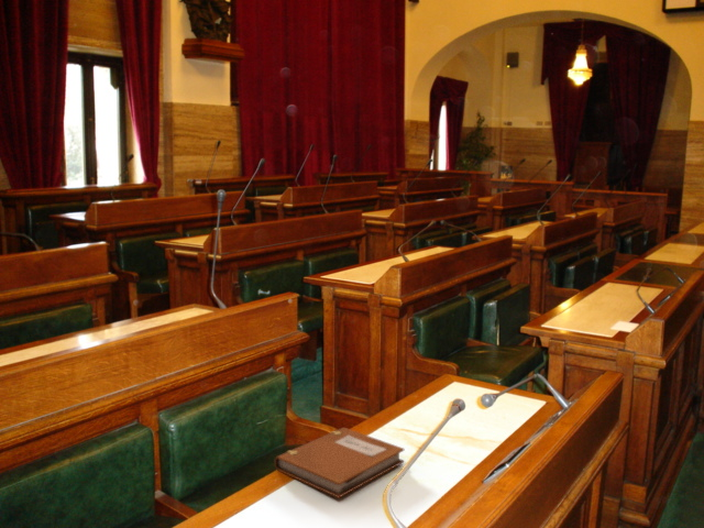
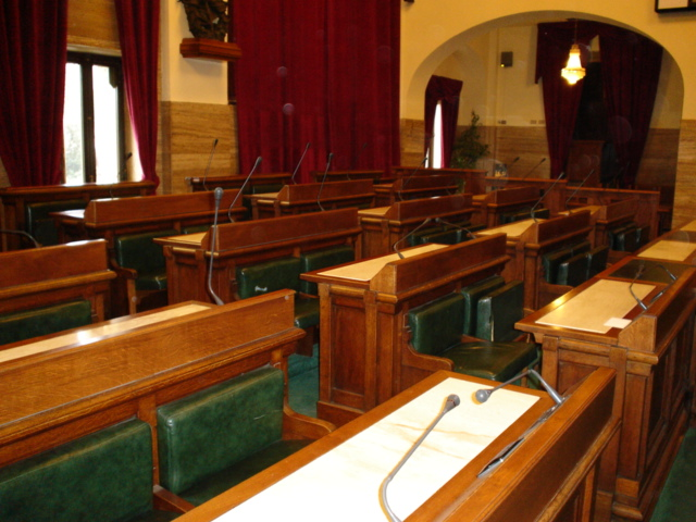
- notebook [273,427,405,499]
